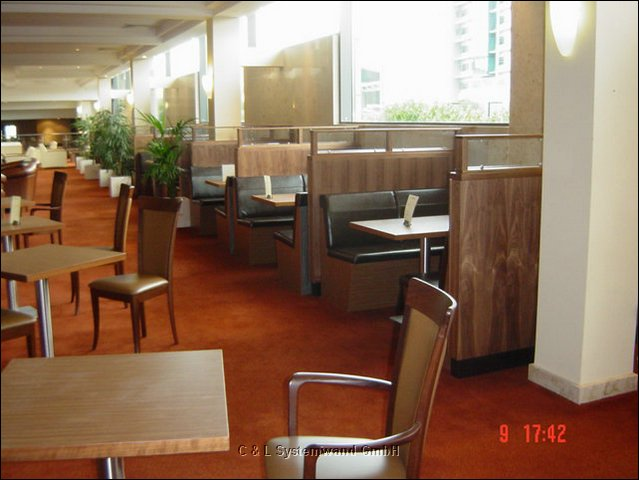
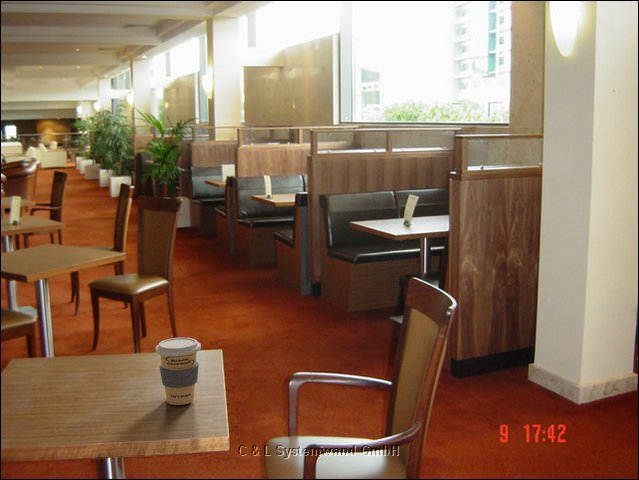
+ coffee cup [155,337,202,406]
